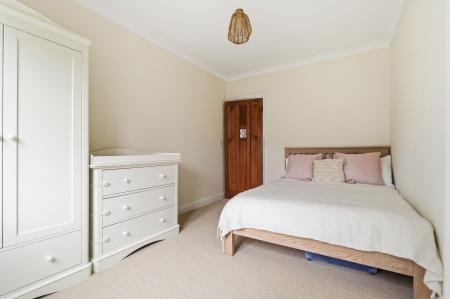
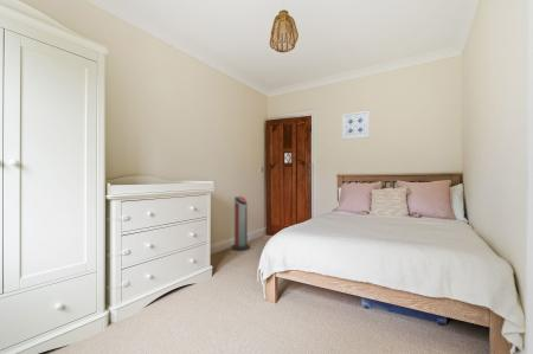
+ wall art [341,110,371,141]
+ air purifier [230,195,251,251]
